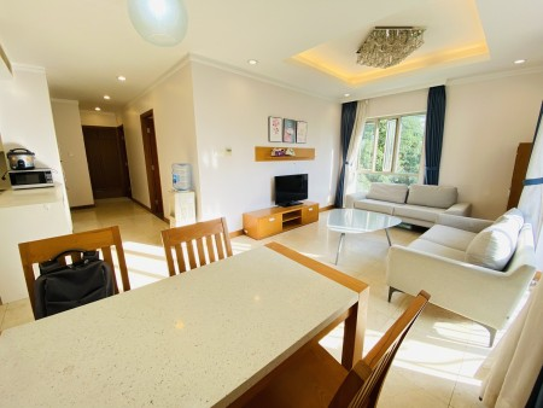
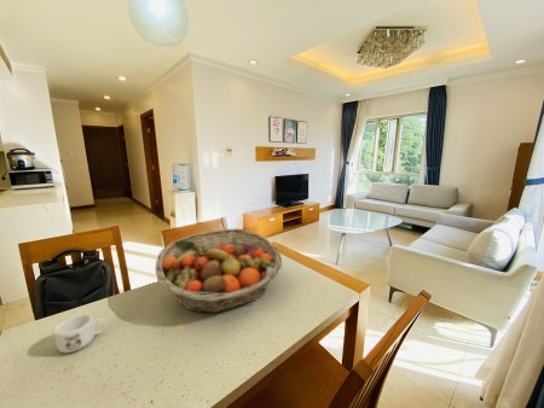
+ mug [52,313,108,354]
+ fruit basket [154,227,283,314]
